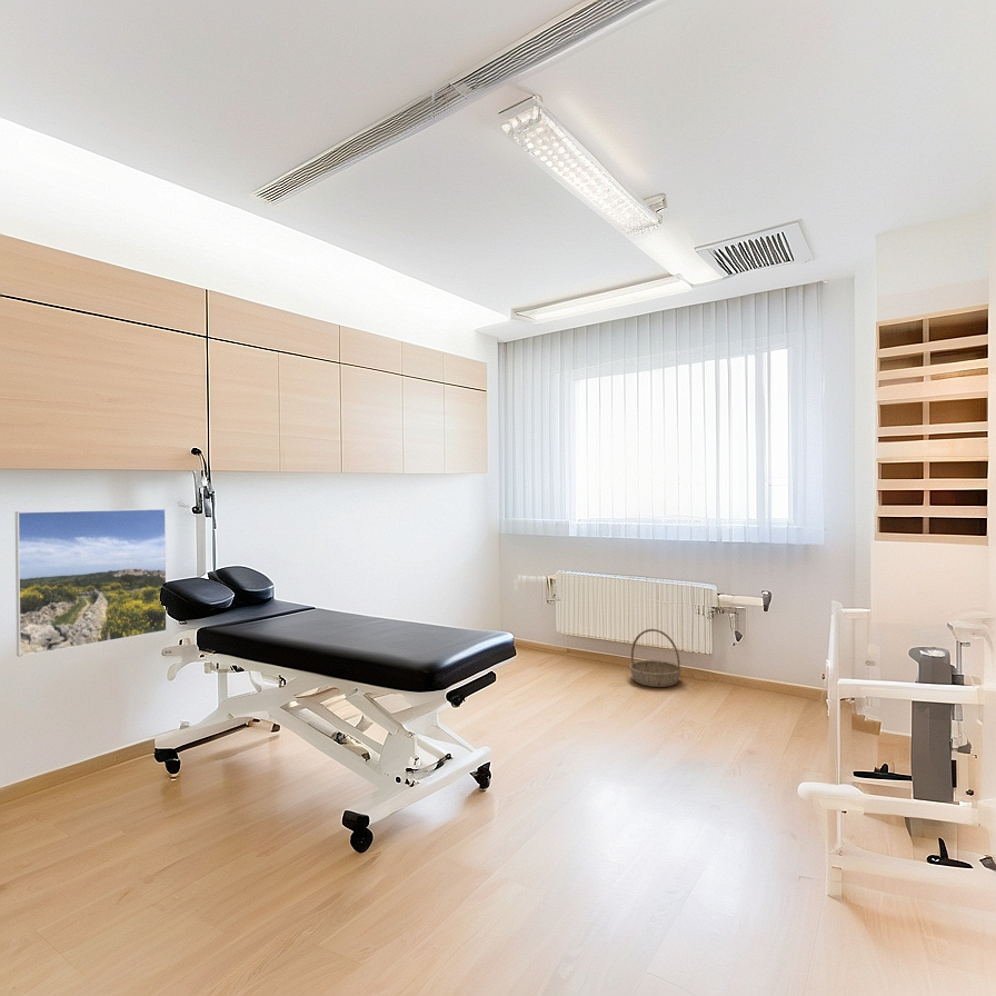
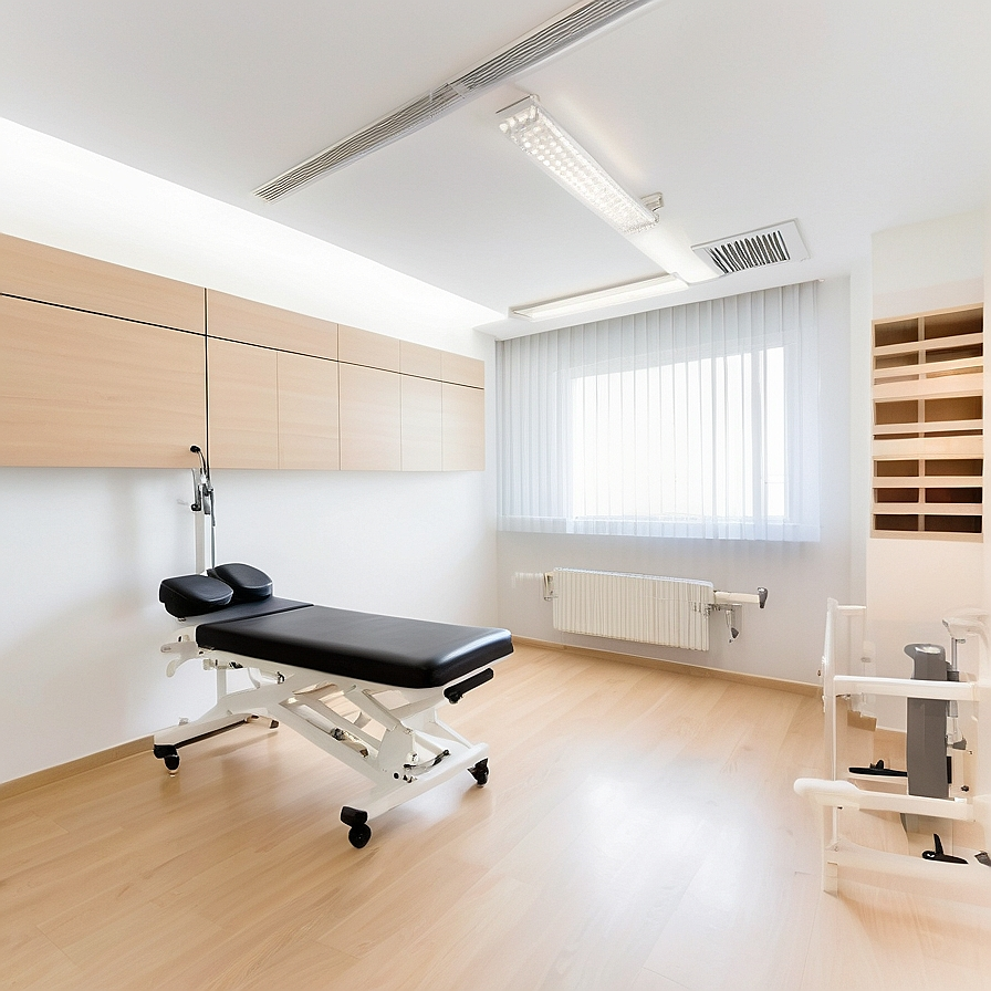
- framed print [14,508,168,658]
- basket [628,628,683,688]
